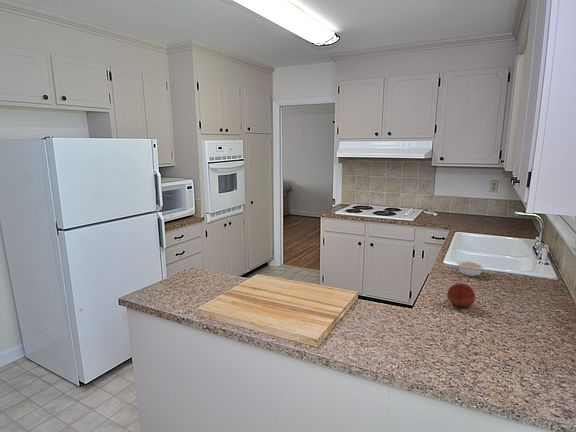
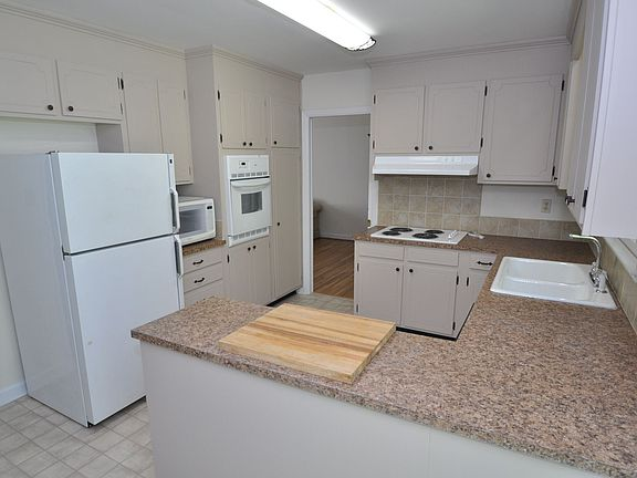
- legume [456,259,486,277]
- fruit [447,283,476,310]
